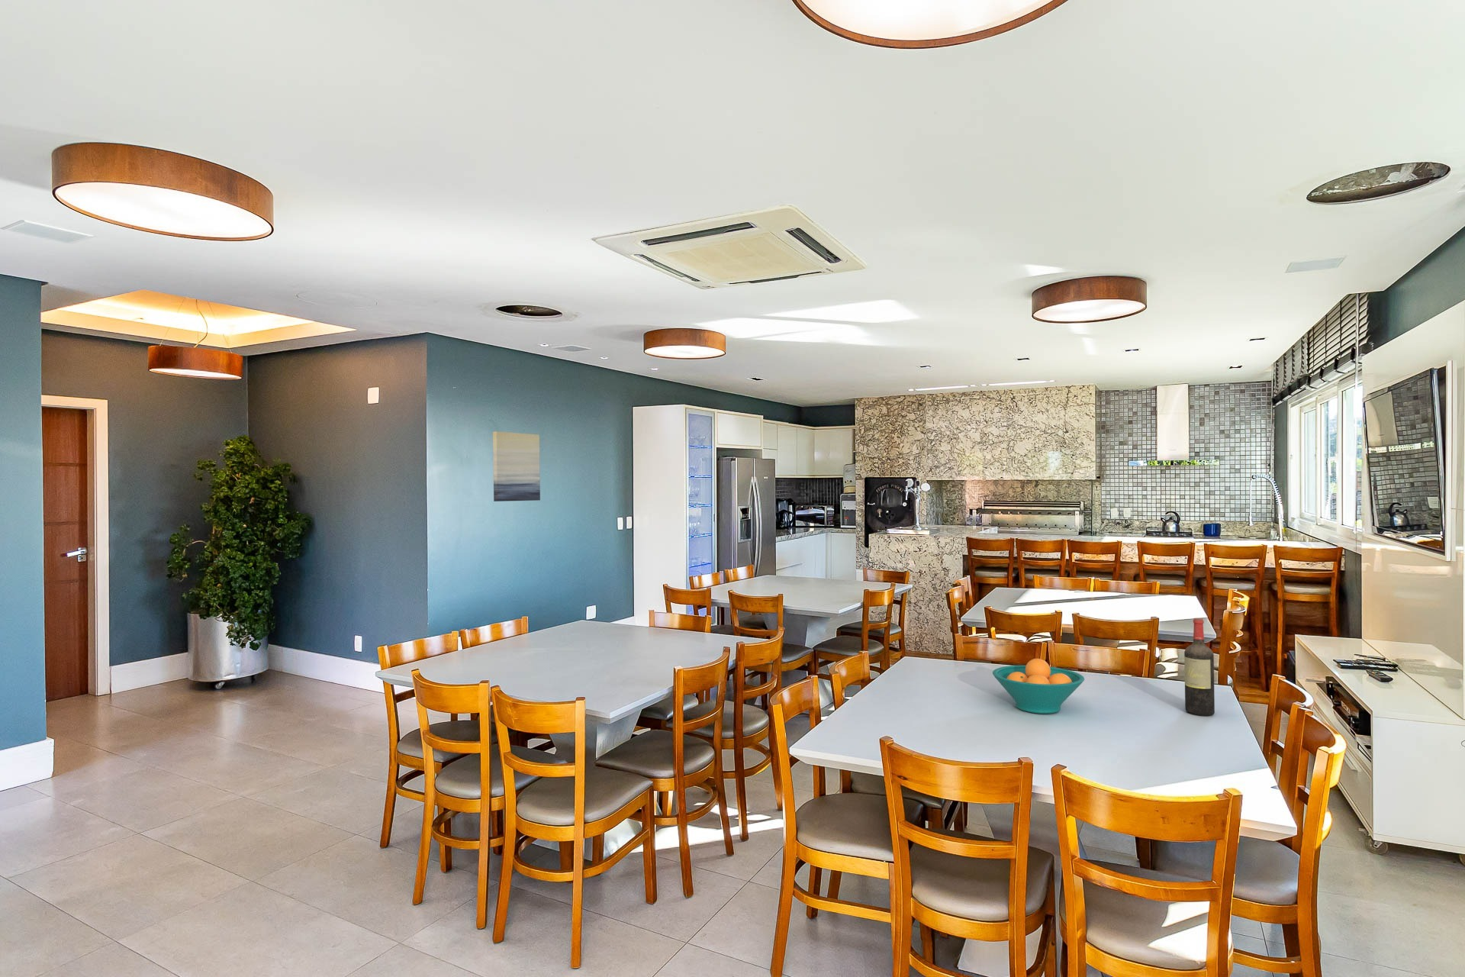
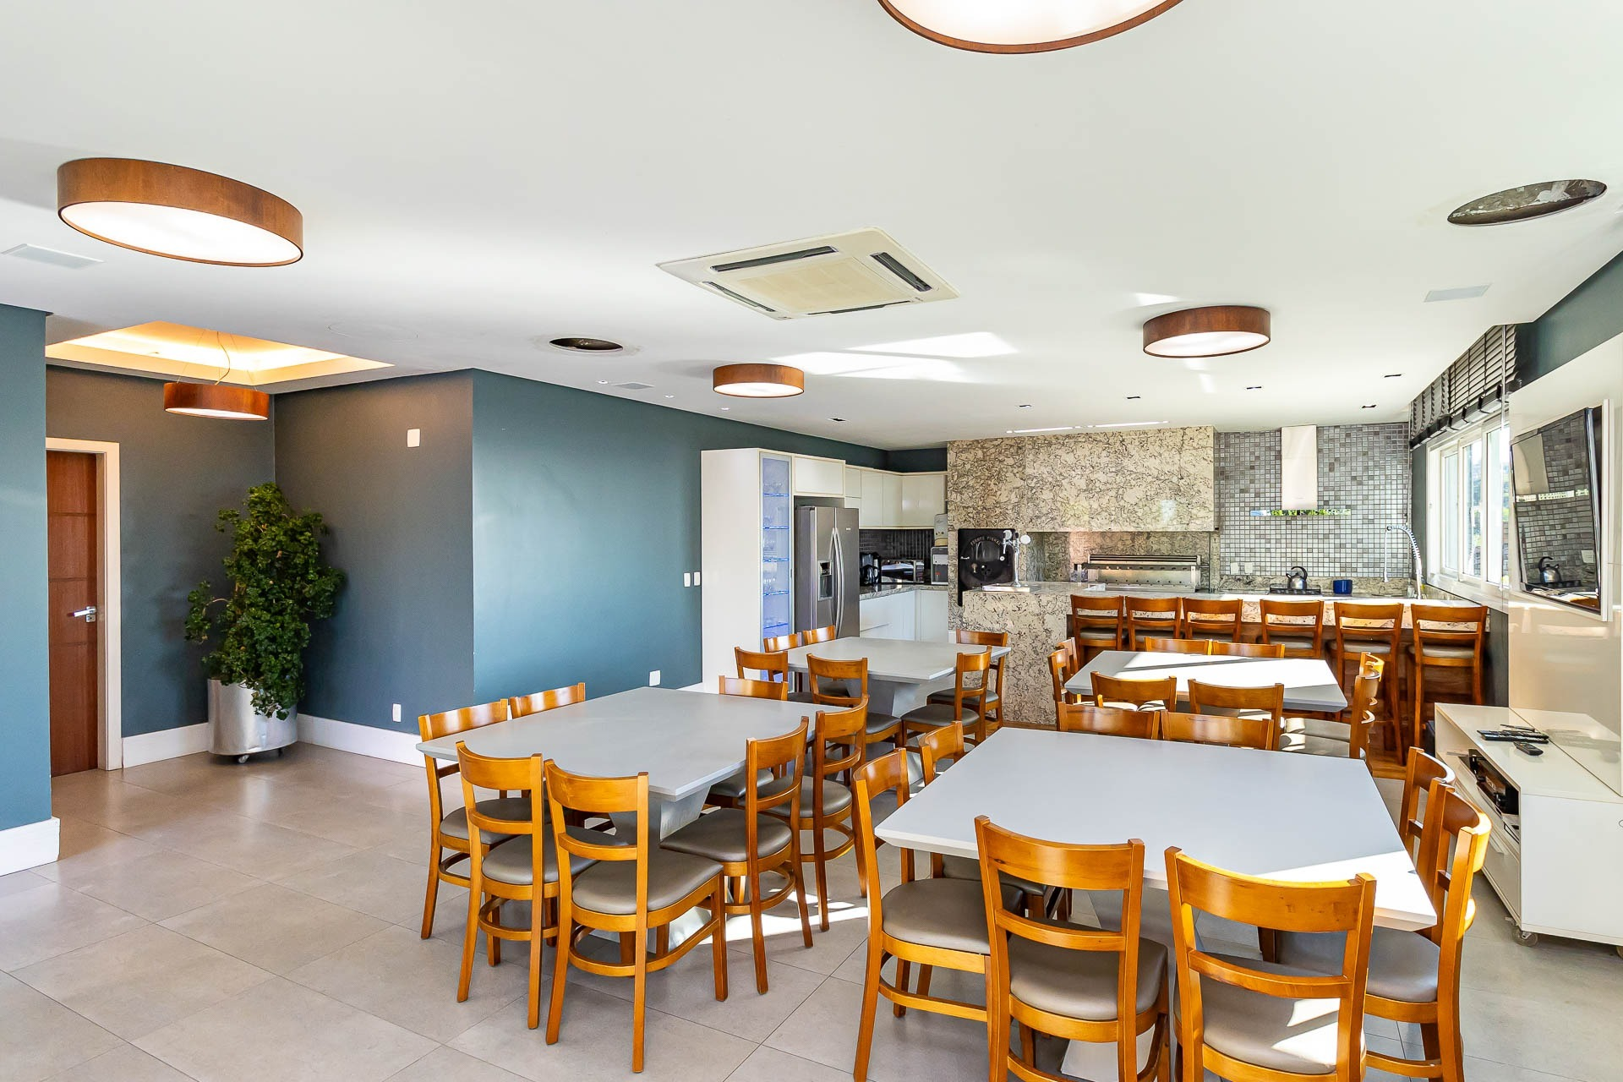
- wall art [492,431,541,503]
- fruit bowl [992,658,1085,714]
- wine bottle [1184,617,1215,716]
